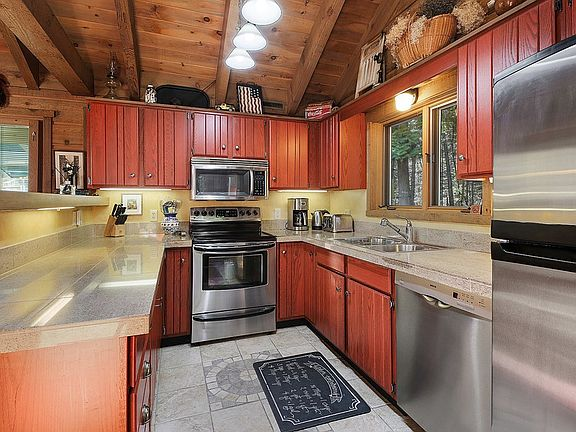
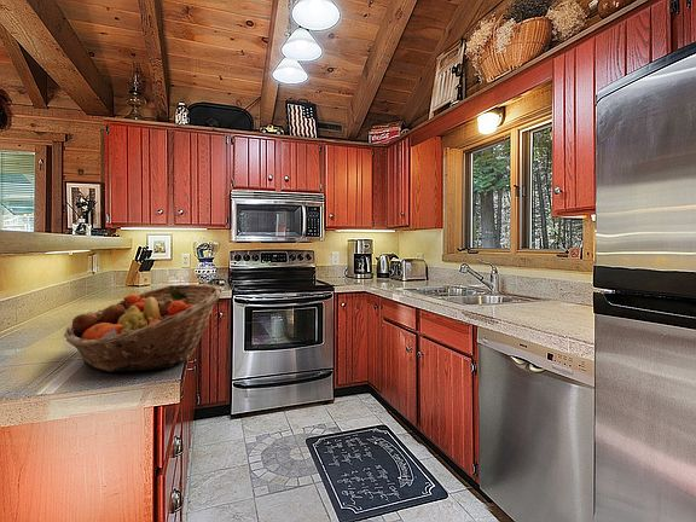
+ fruit basket [63,284,224,373]
